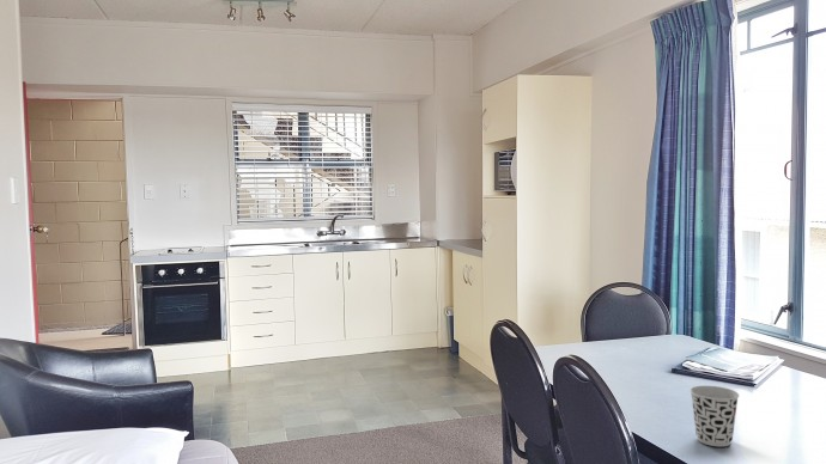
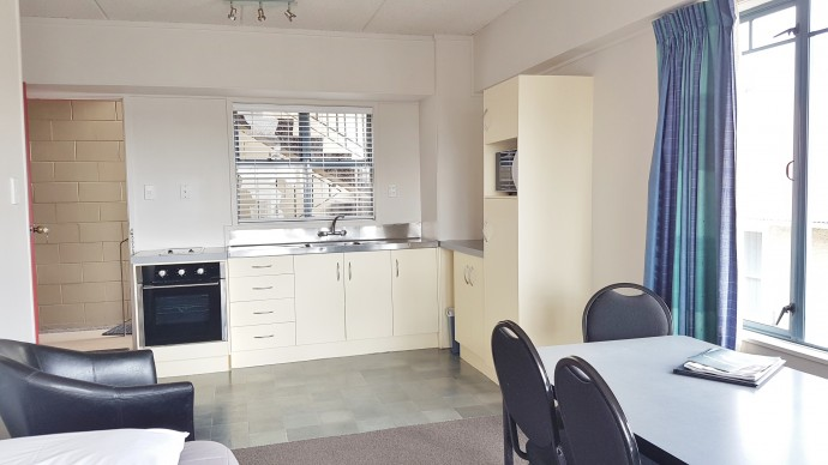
- cup [690,385,740,447]
